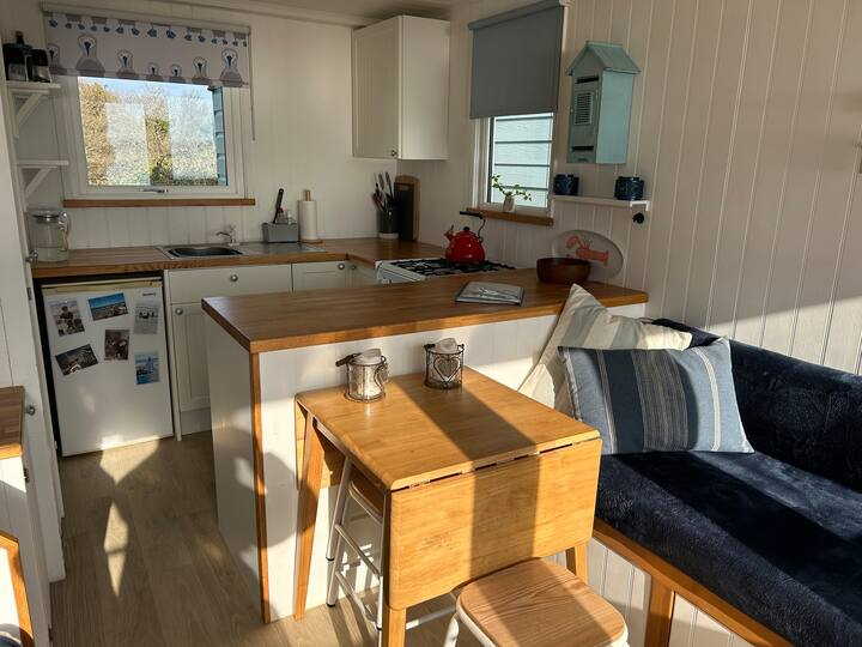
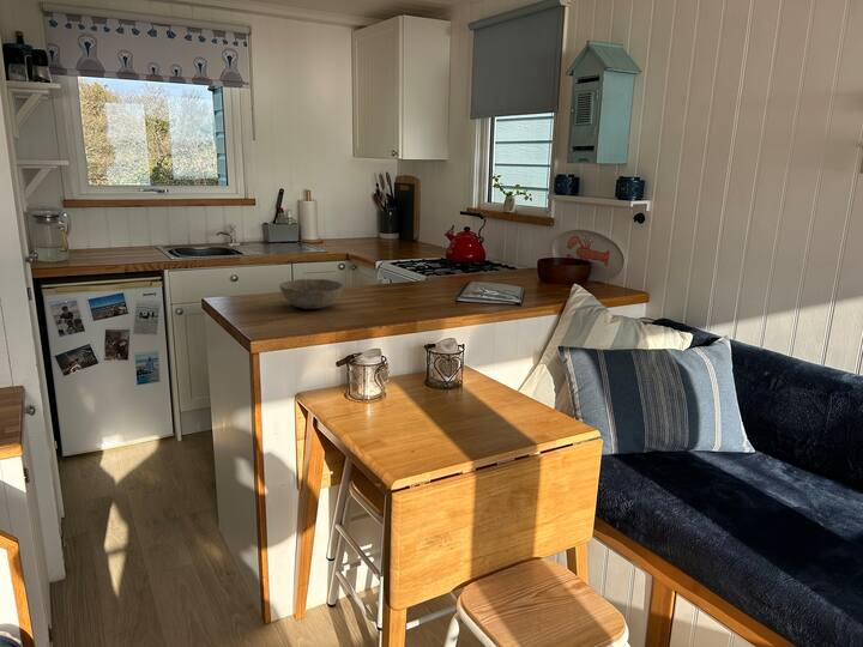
+ bowl [278,278,344,310]
